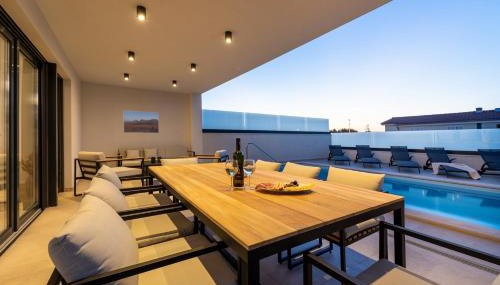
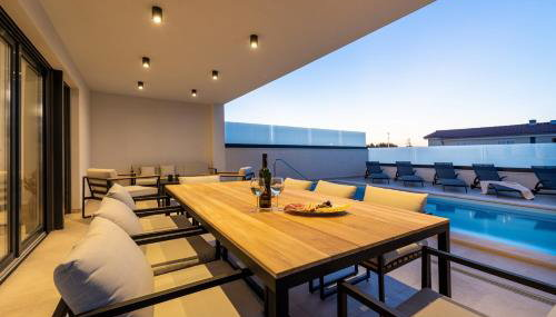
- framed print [122,110,160,134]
